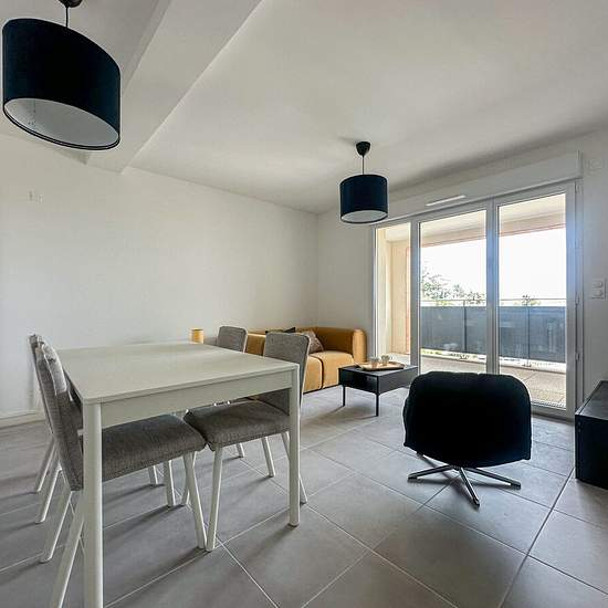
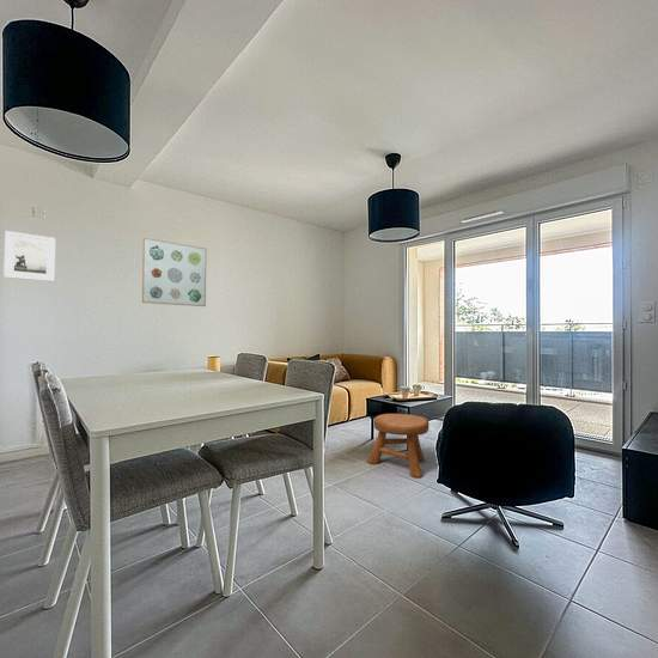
+ stool [365,413,429,479]
+ wall art [141,237,207,307]
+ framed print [4,230,56,282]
